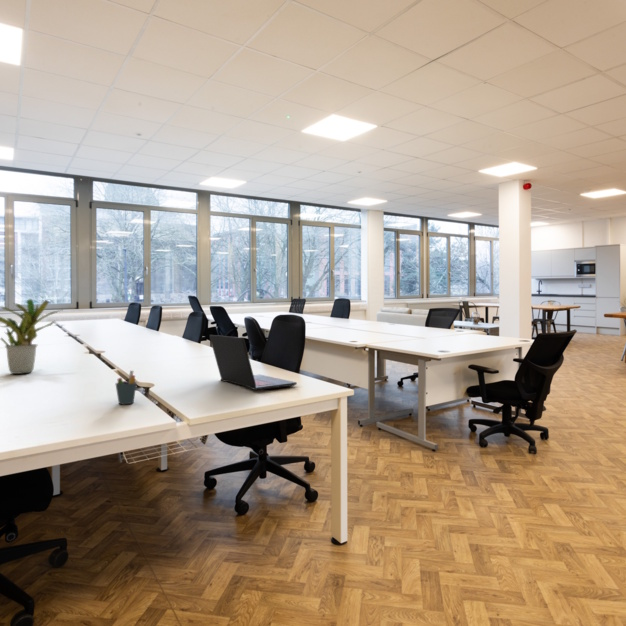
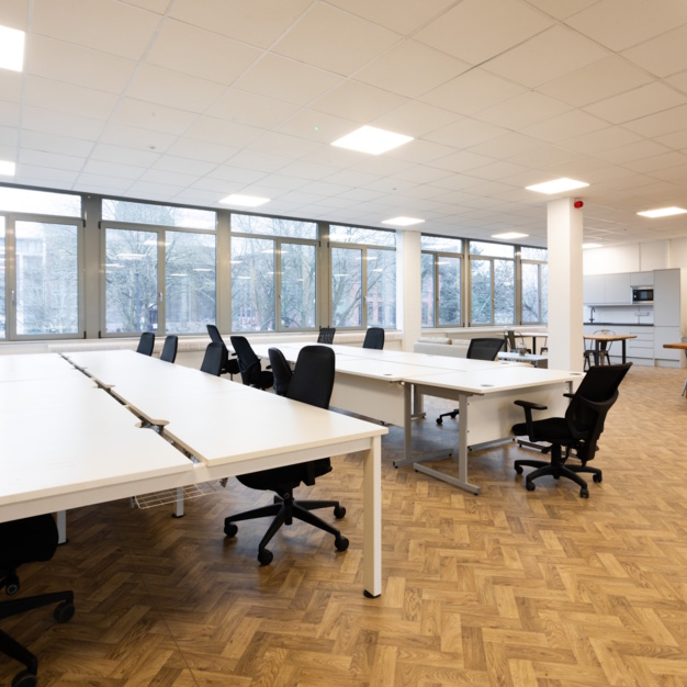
- potted plant [0,298,63,375]
- laptop [209,334,298,391]
- pen holder [115,370,138,405]
